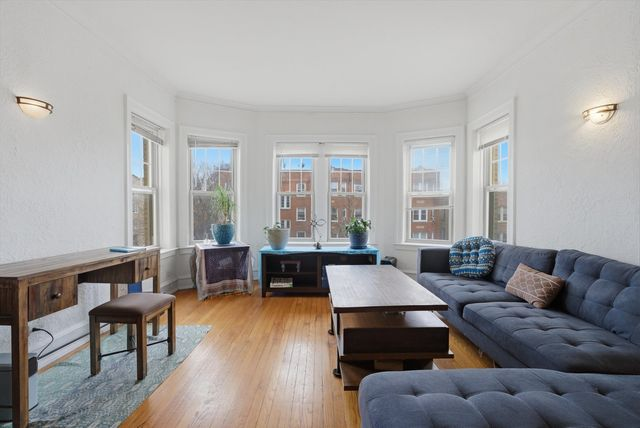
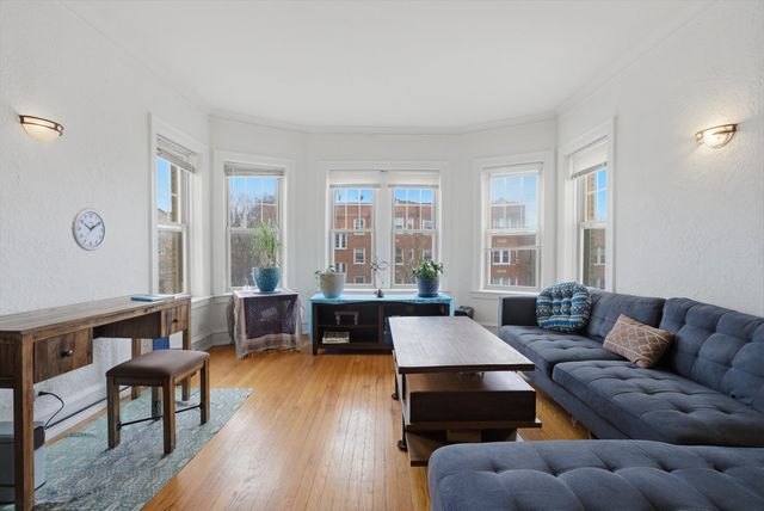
+ wall clock [70,207,107,252]
